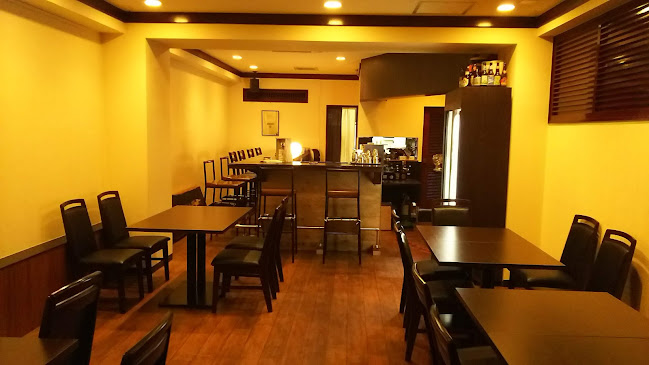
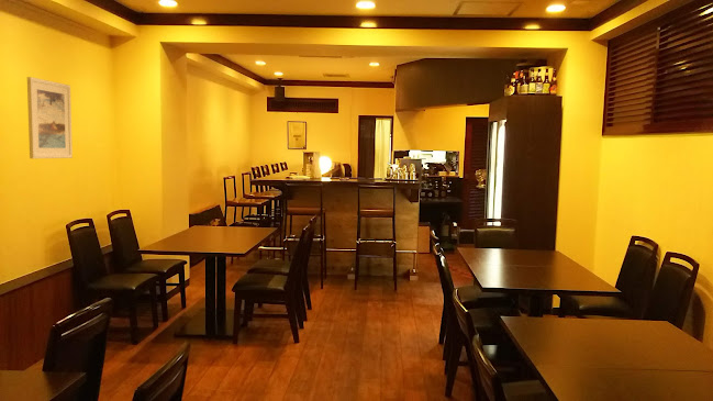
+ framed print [26,76,74,159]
